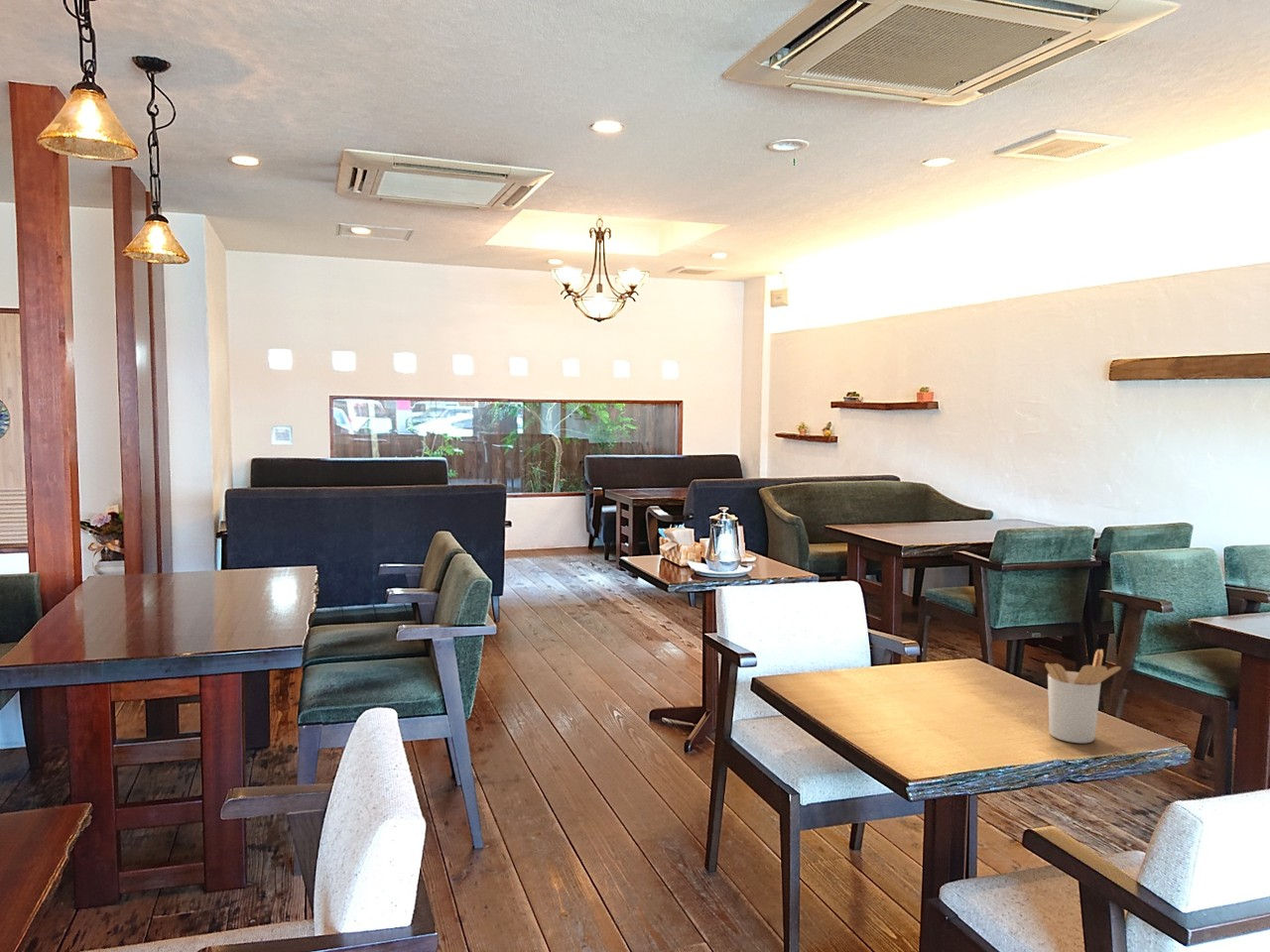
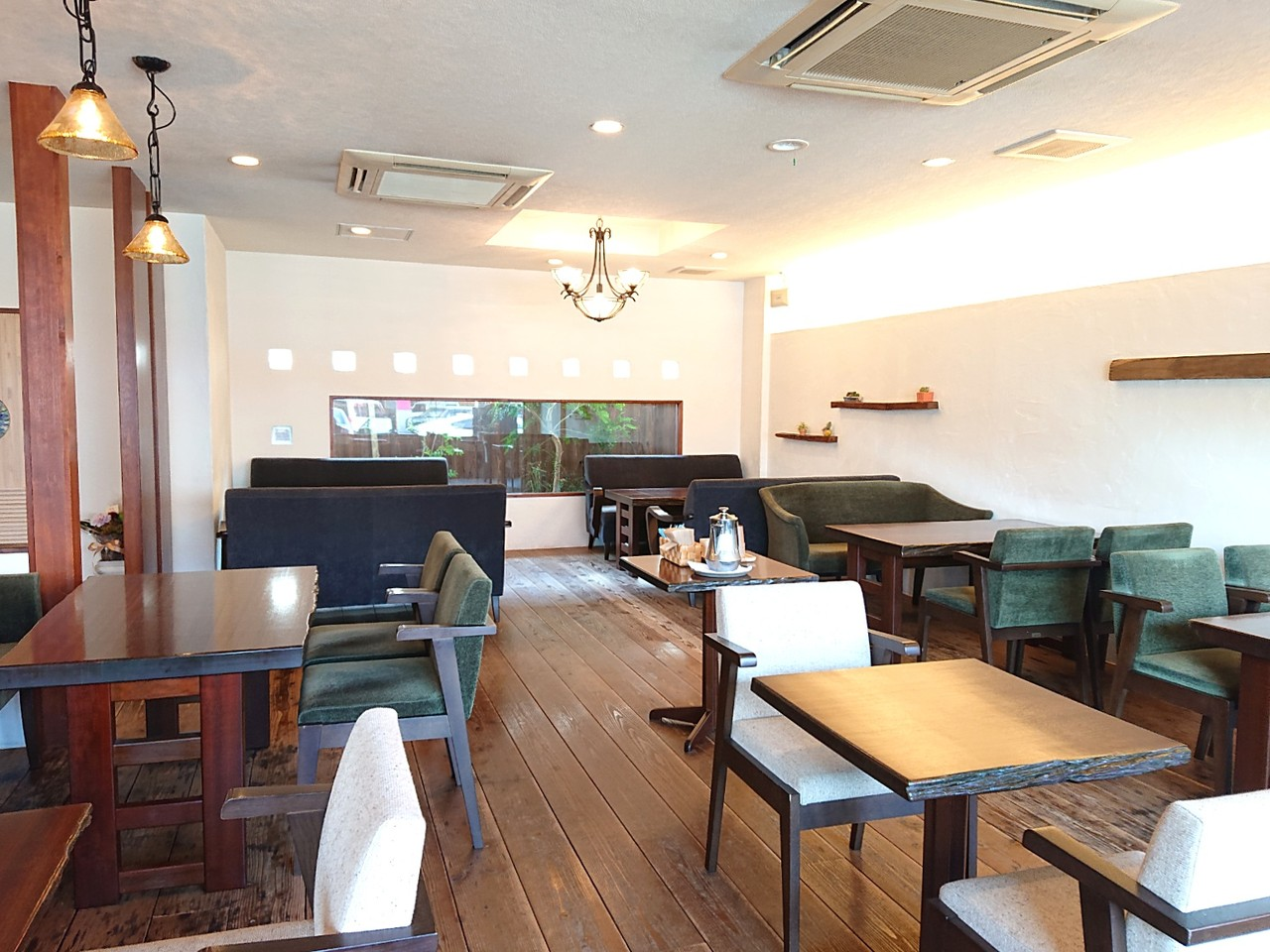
- utensil holder [1044,649,1122,744]
